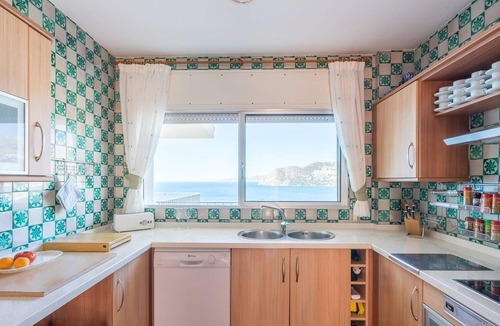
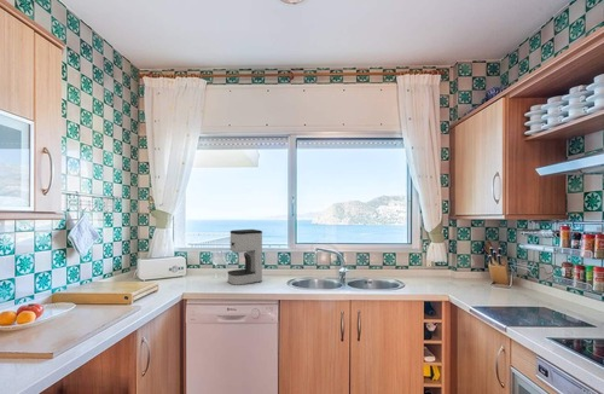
+ coffee maker [227,228,263,286]
